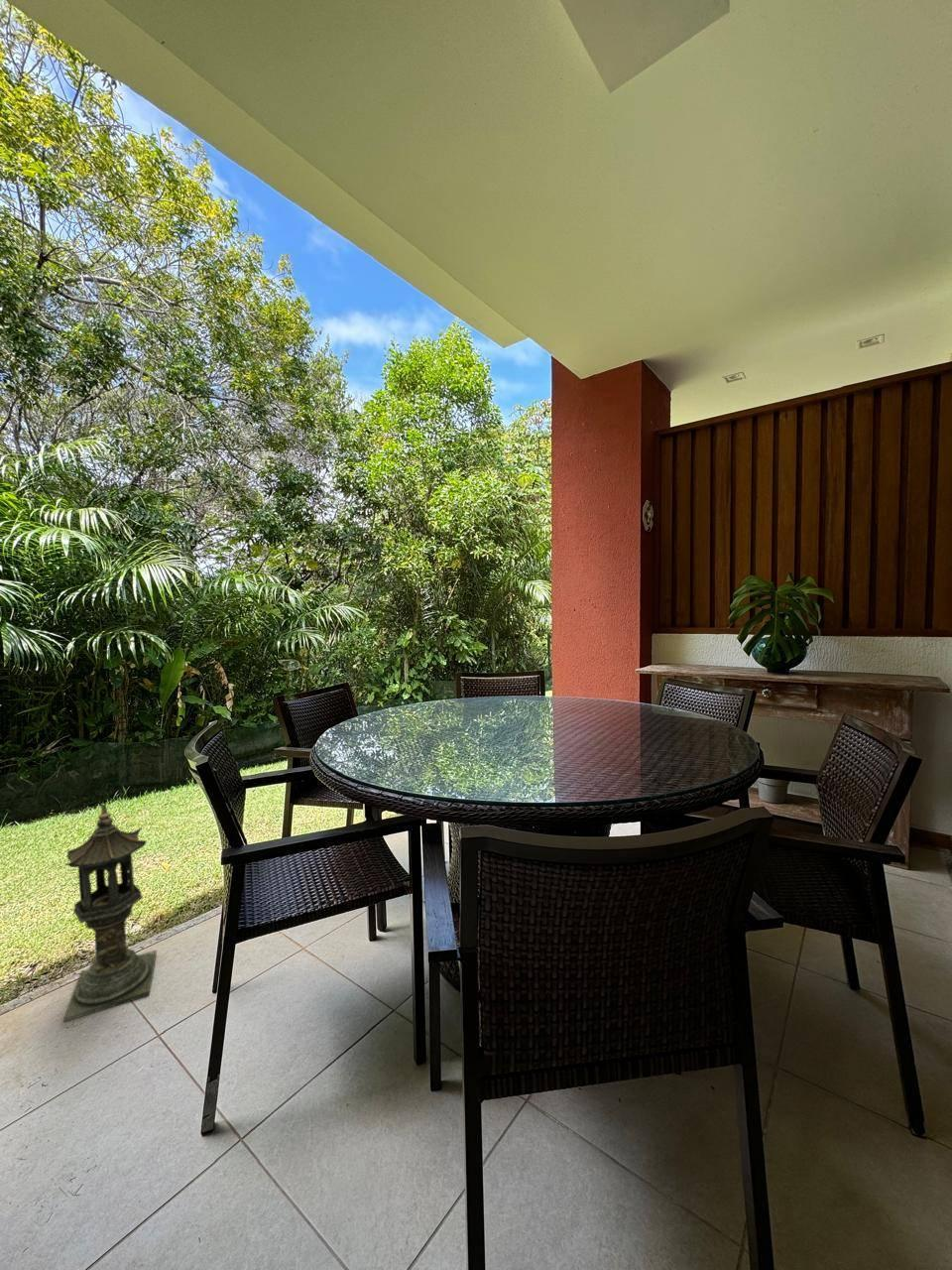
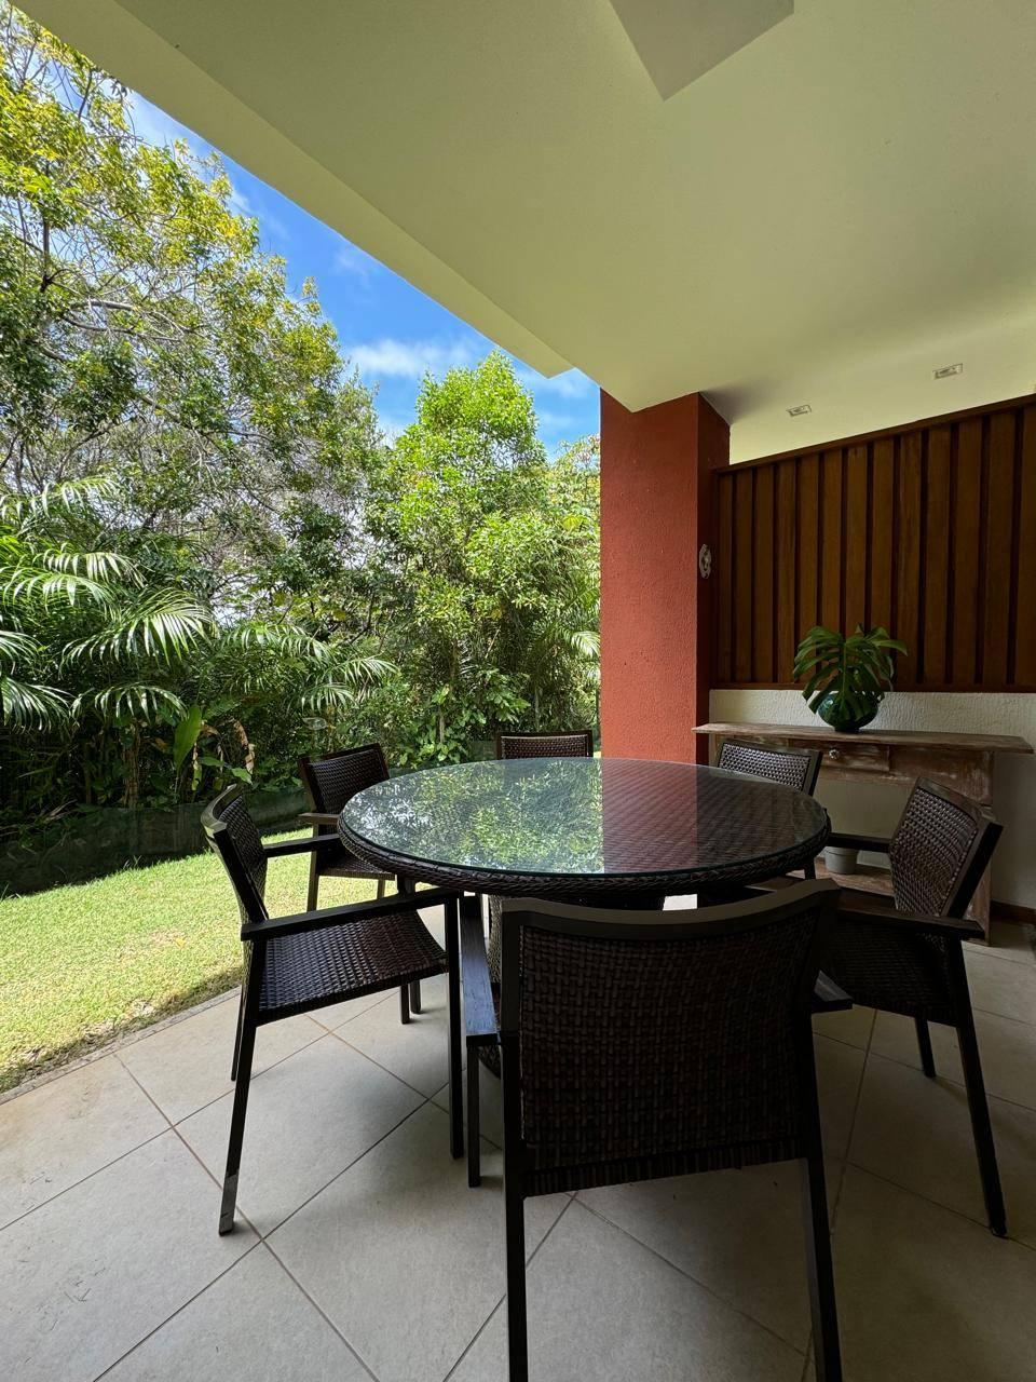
- lantern [62,804,158,1023]
